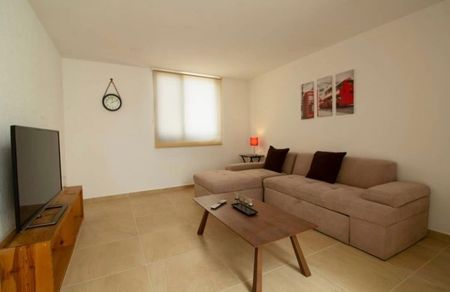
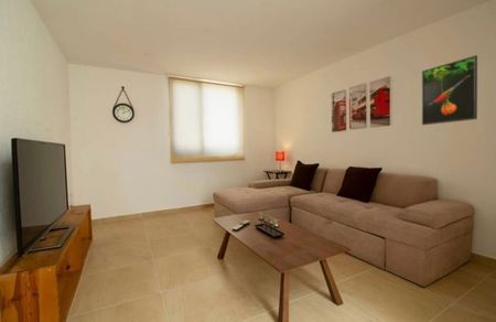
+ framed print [421,54,478,126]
